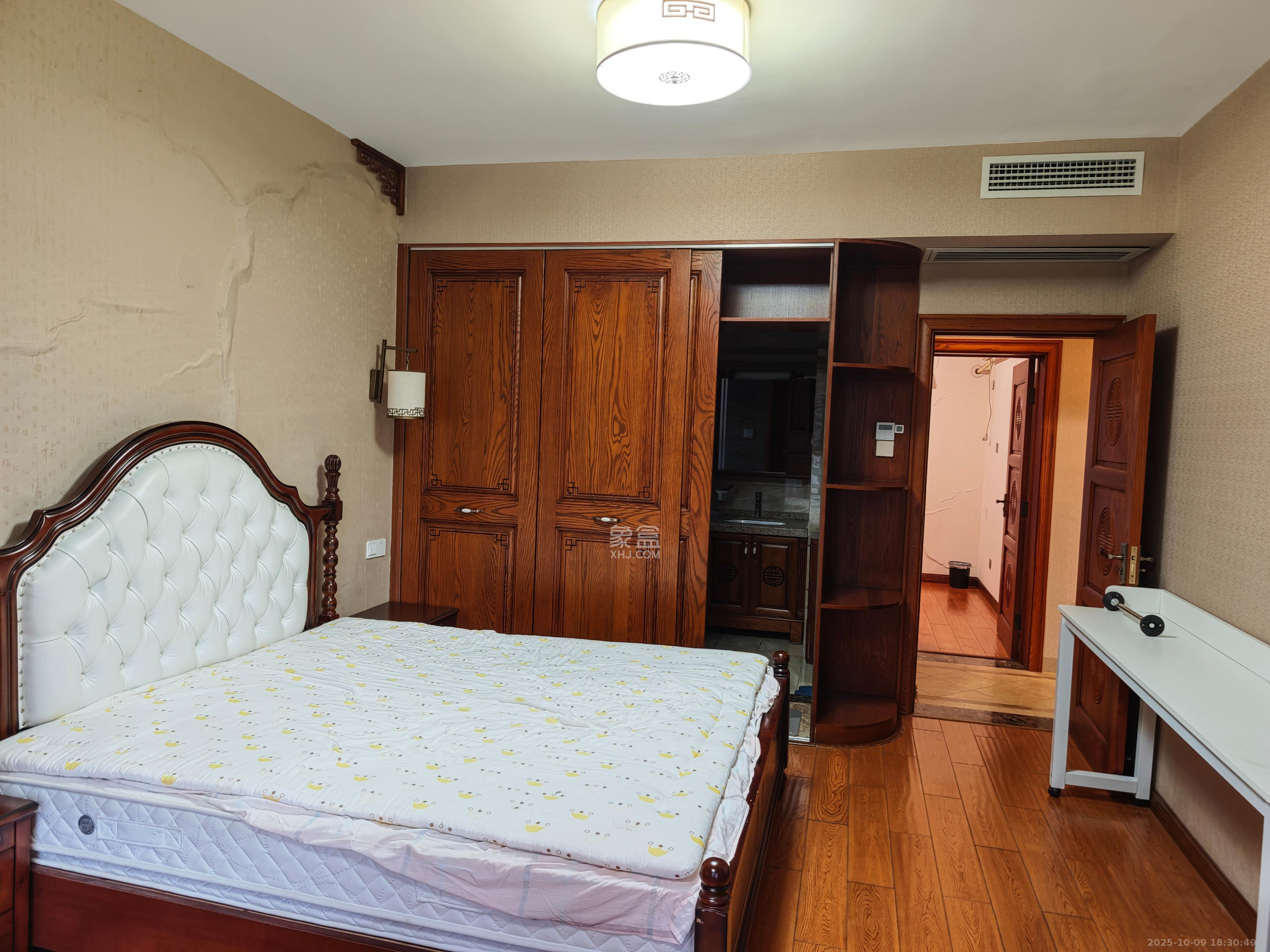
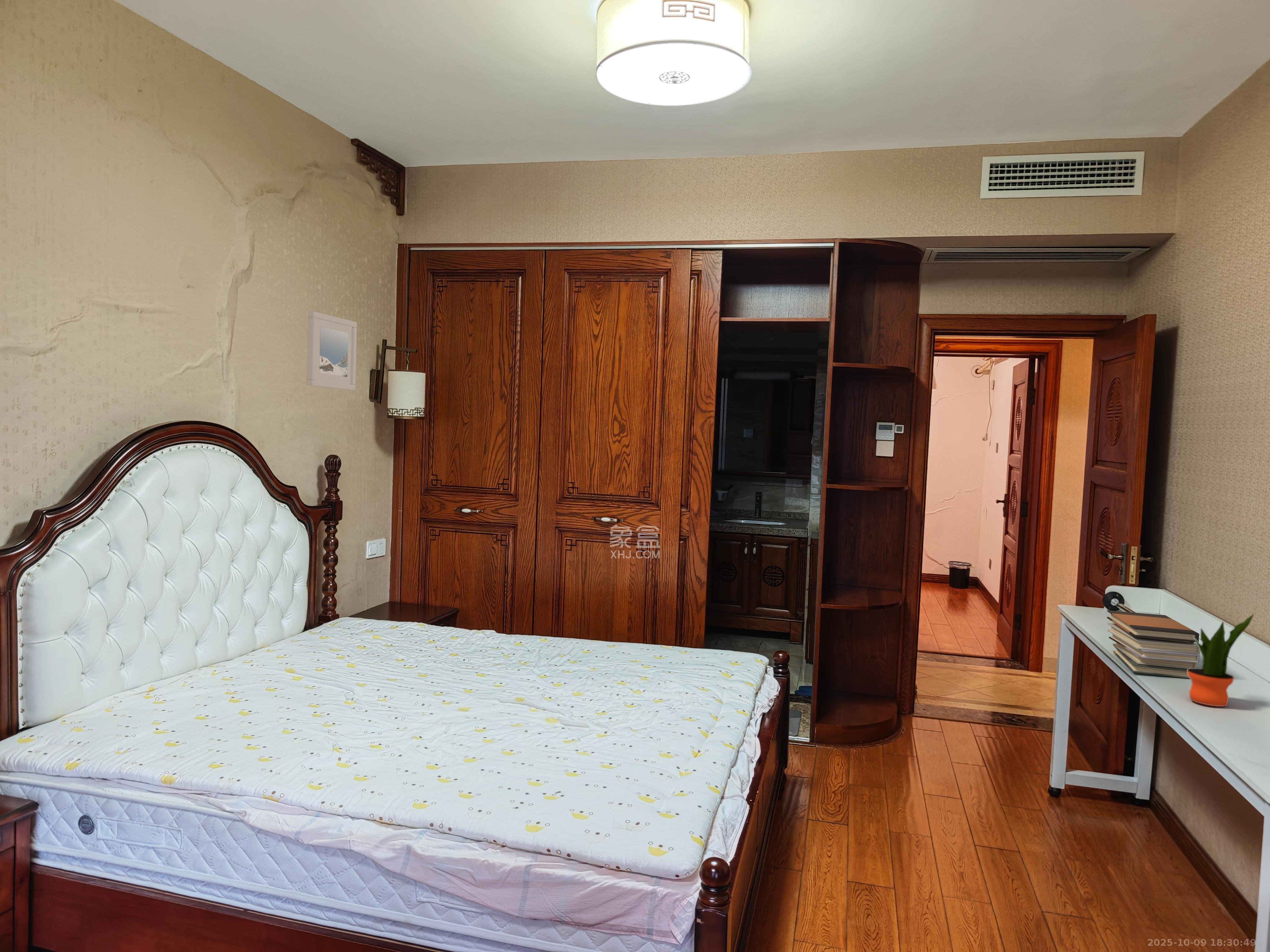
+ potted plant [1187,613,1255,707]
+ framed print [307,311,357,391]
+ book stack [1107,610,1201,679]
